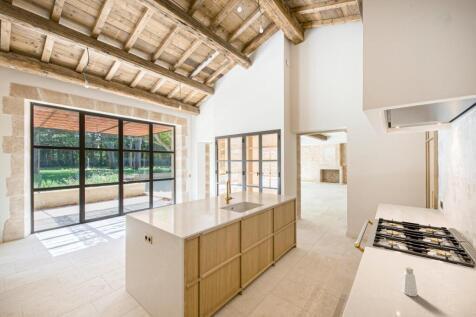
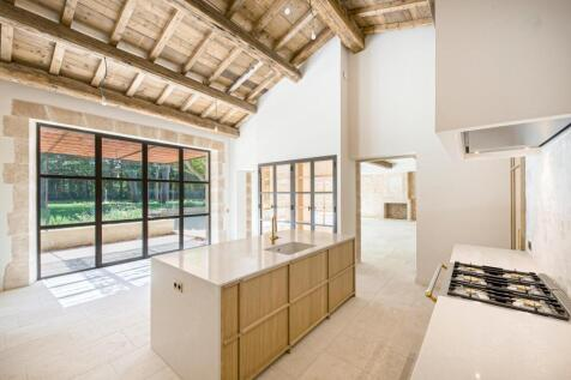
- pepper shaker [401,266,419,297]
